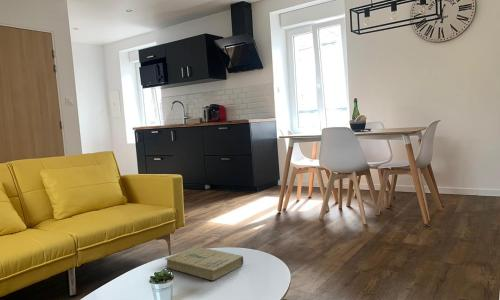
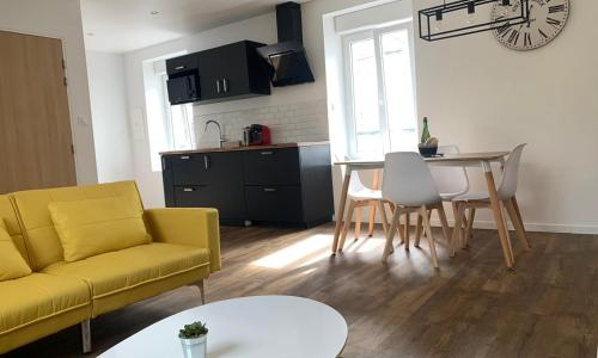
- book [164,246,244,282]
